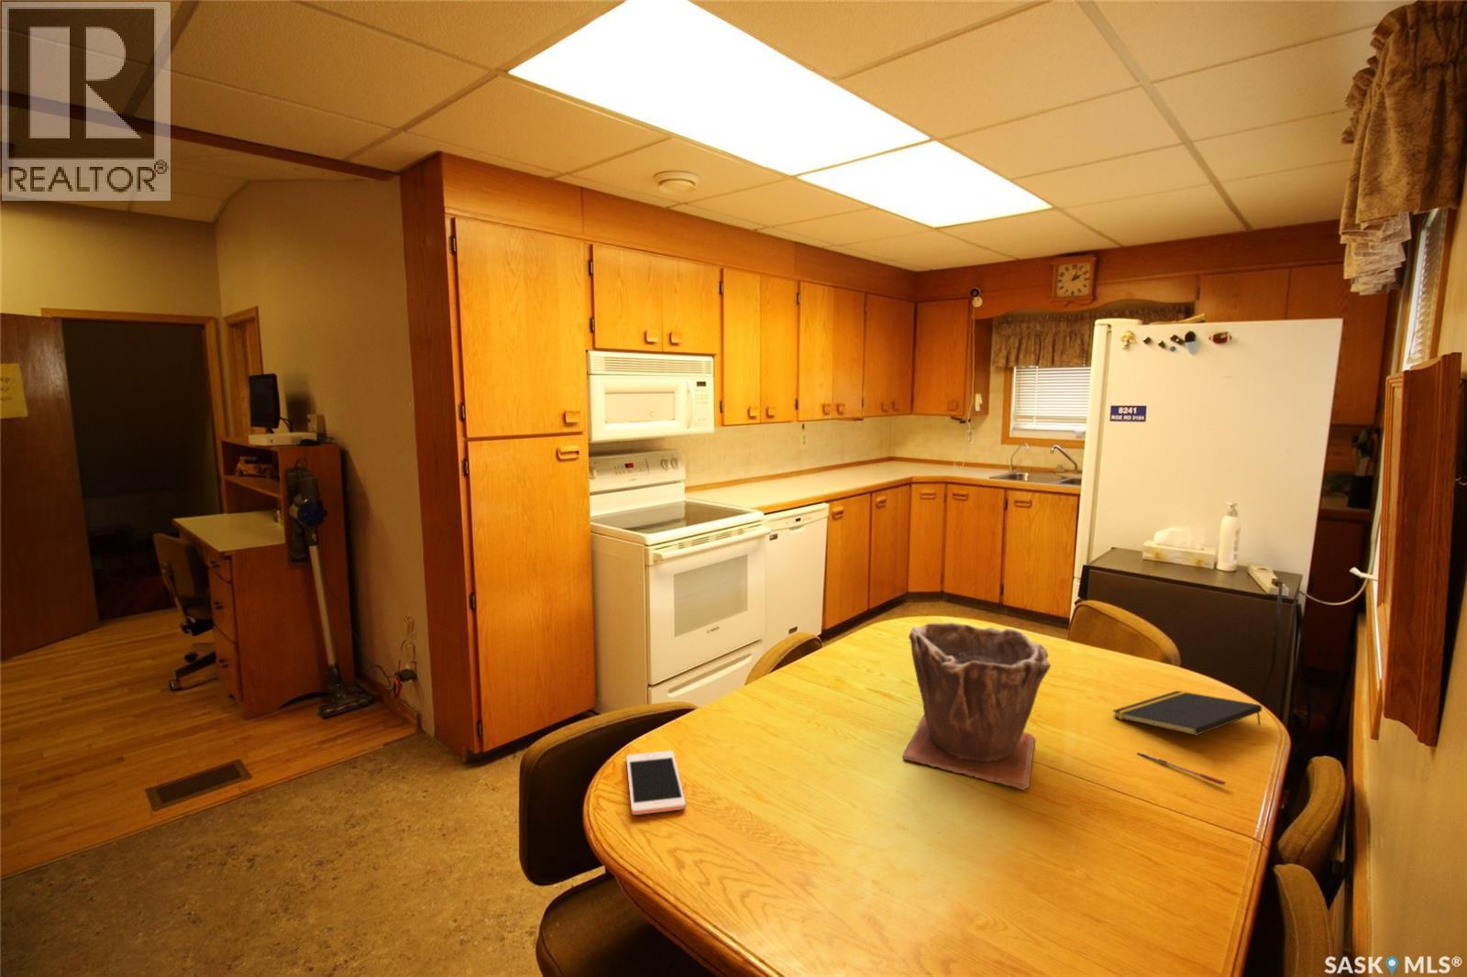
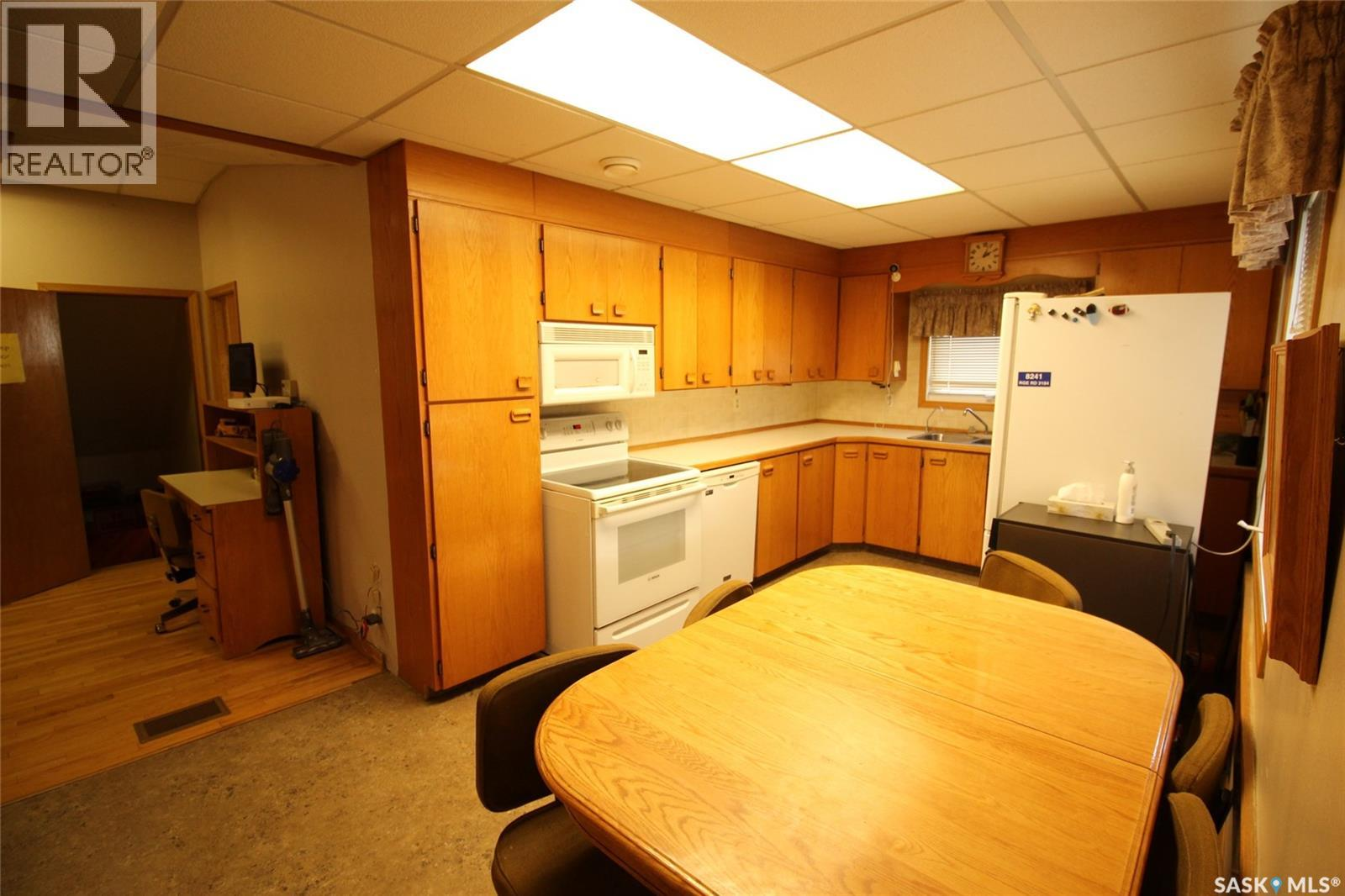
- pen [1137,751,1227,786]
- notepad [1113,690,1263,736]
- plant pot [902,622,1051,791]
- cell phone [625,750,687,816]
